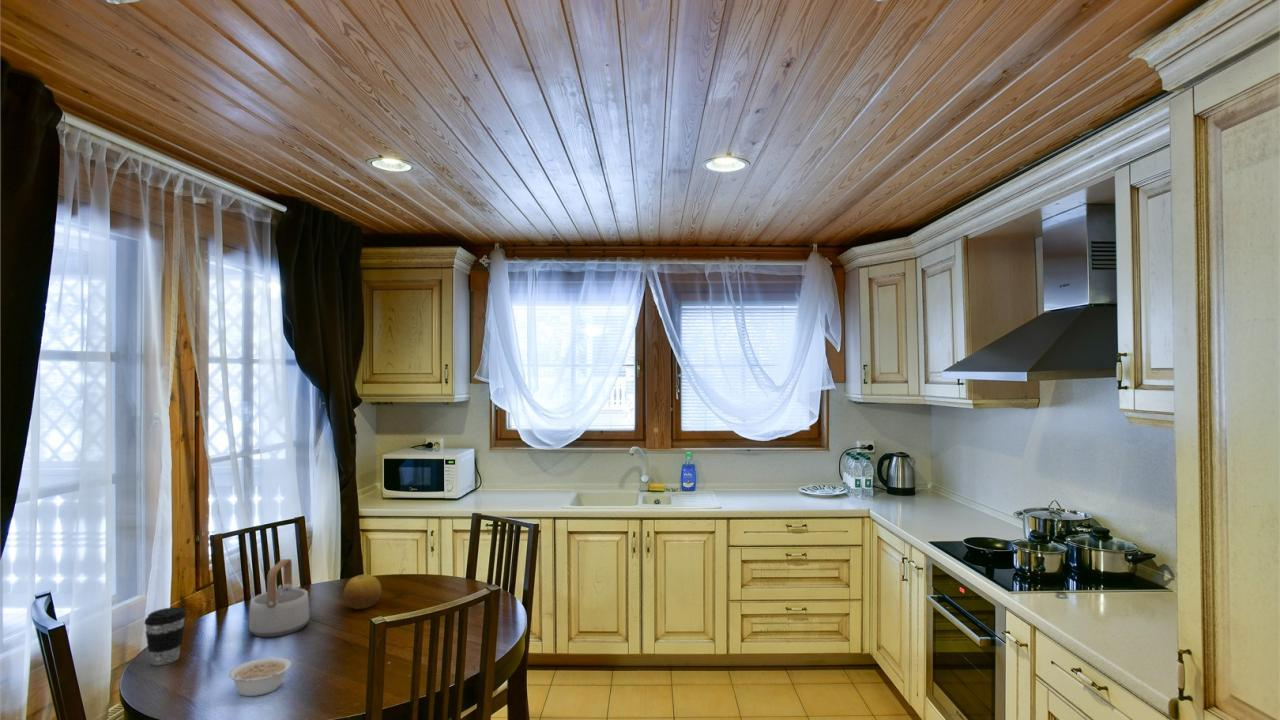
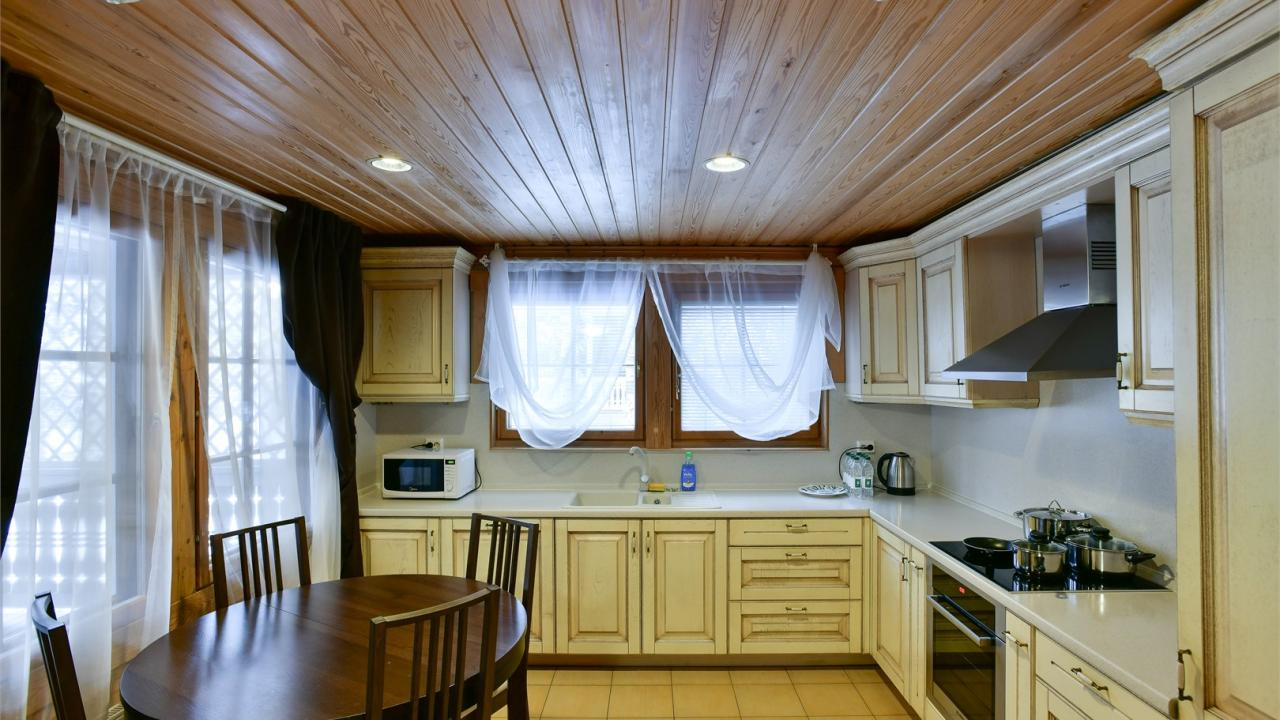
- teapot [248,558,311,638]
- fruit [342,573,382,610]
- legume [227,657,292,697]
- coffee cup [143,606,187,666]
